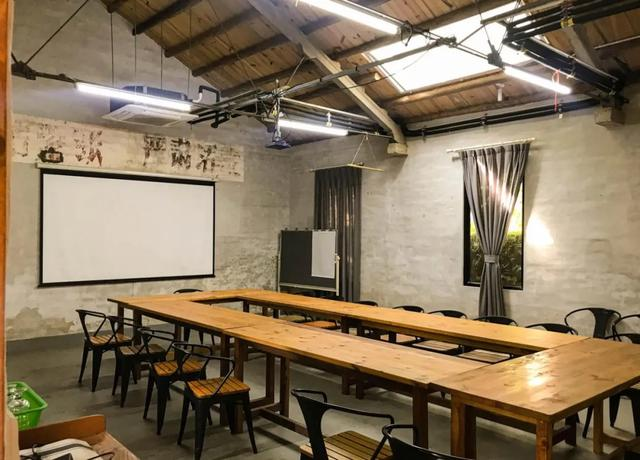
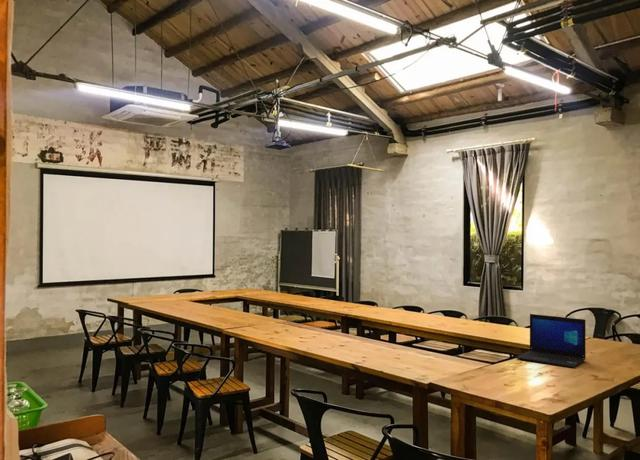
+ laptop [515,313,587,369]
